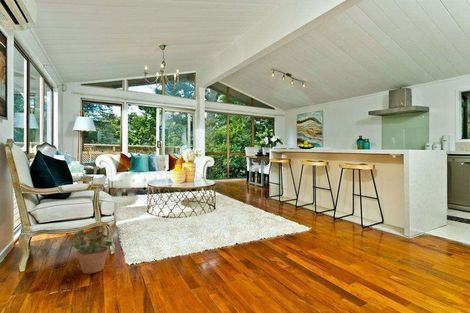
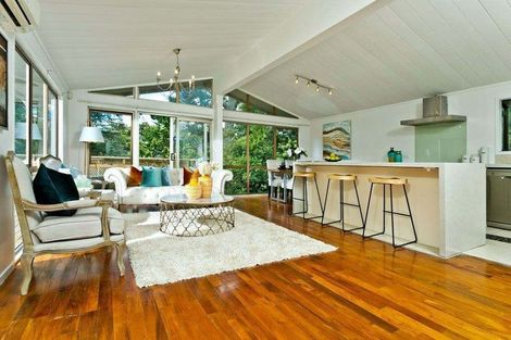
- potted plant [70,227,114,275]
